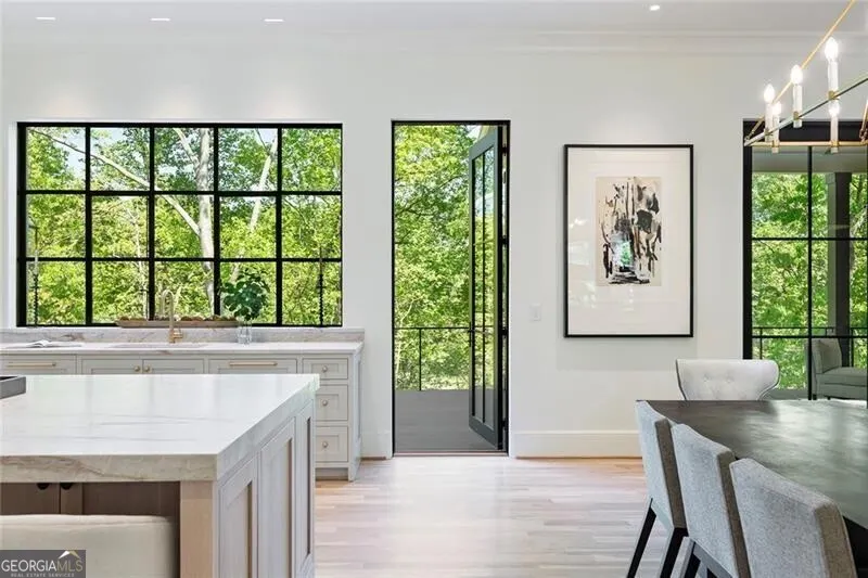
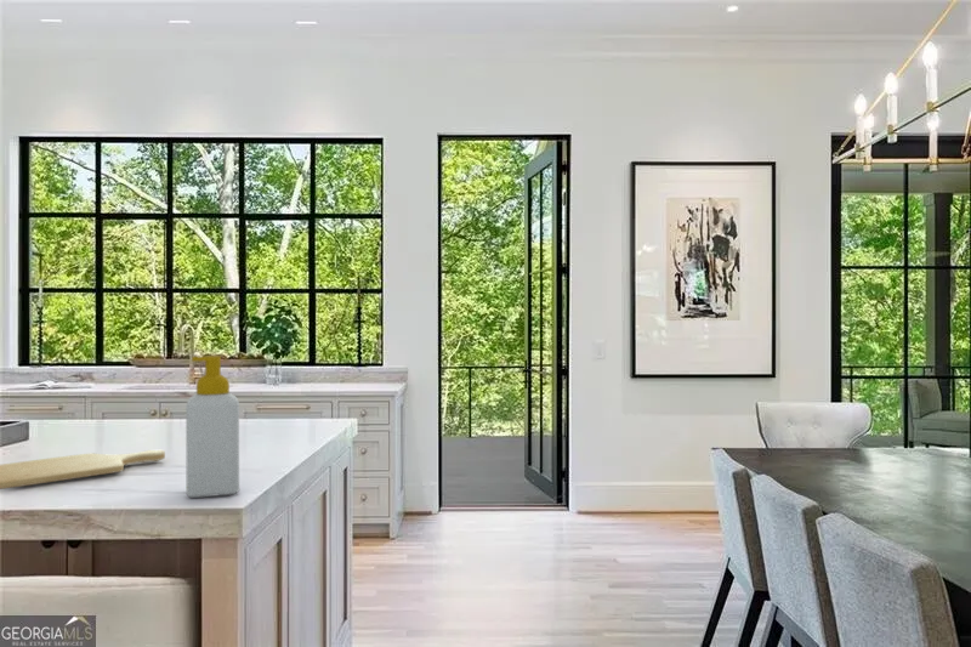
+ soap bottle [184,354,240,499]
+ chopping board [0,449,166,490]
